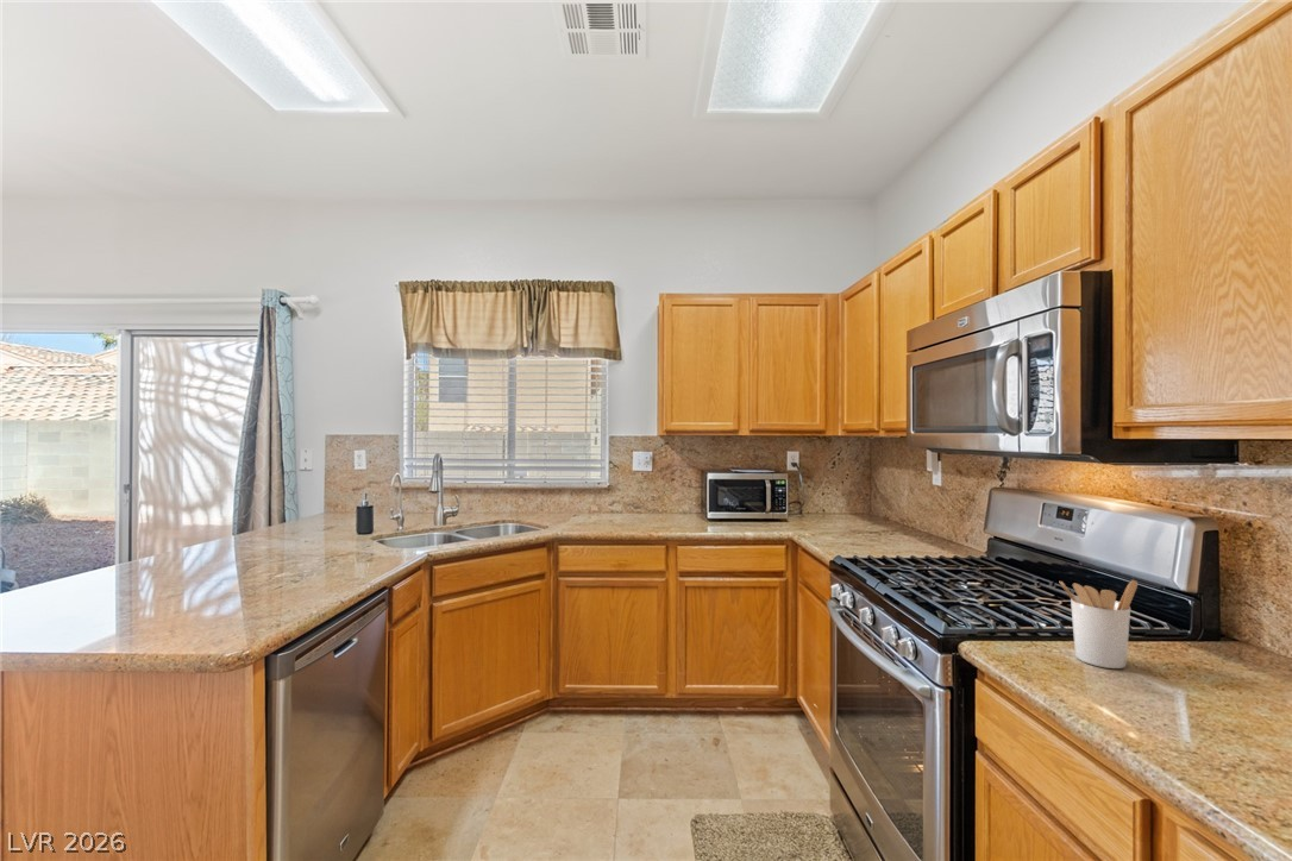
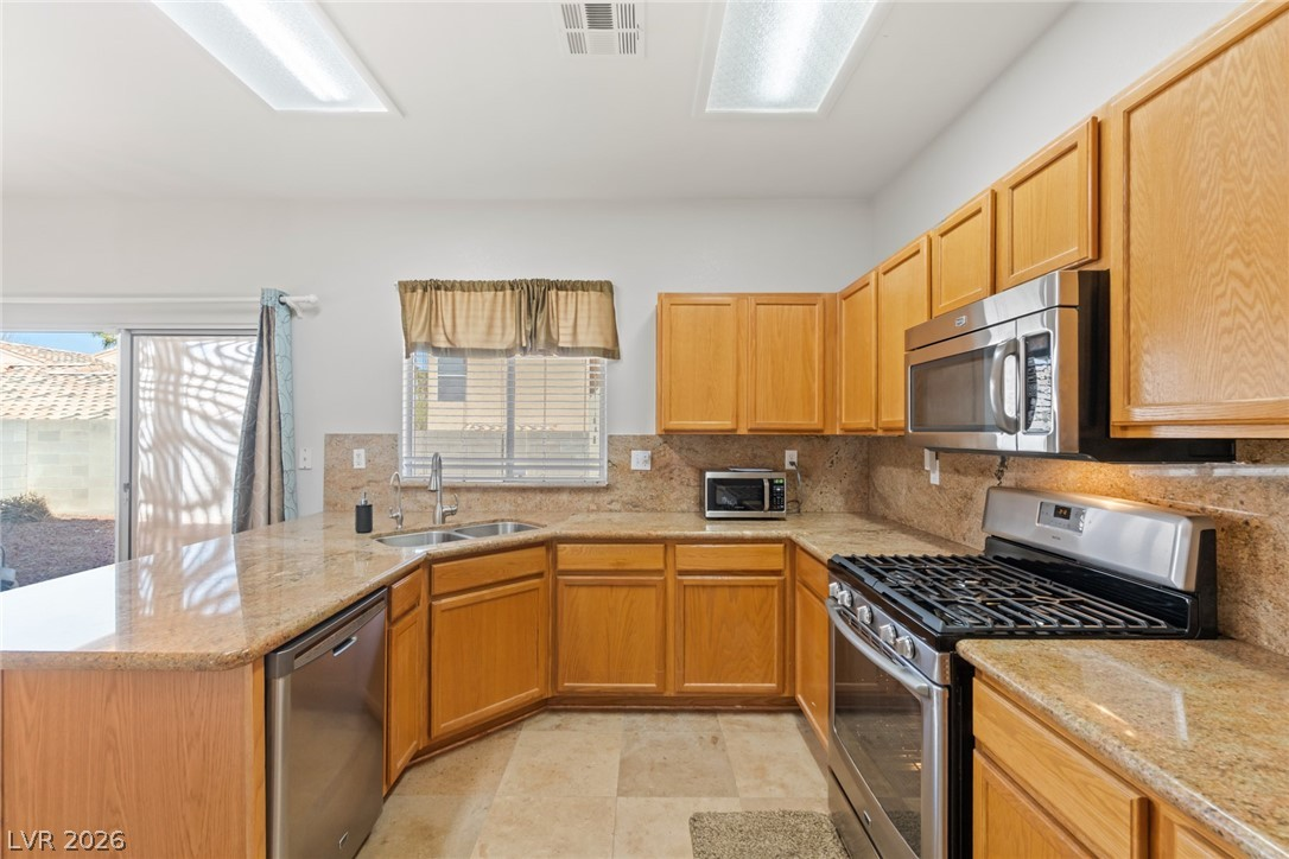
- utensil holder [1059,579,1139,670]
